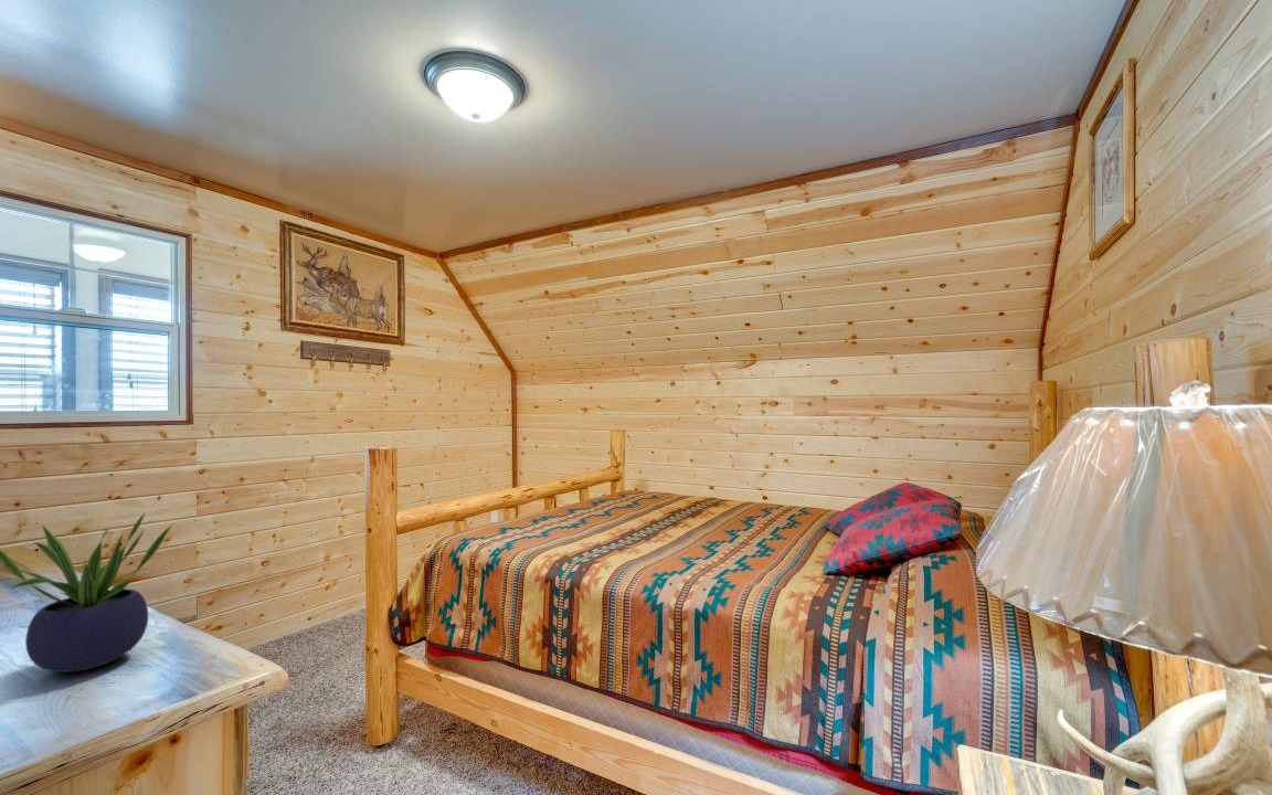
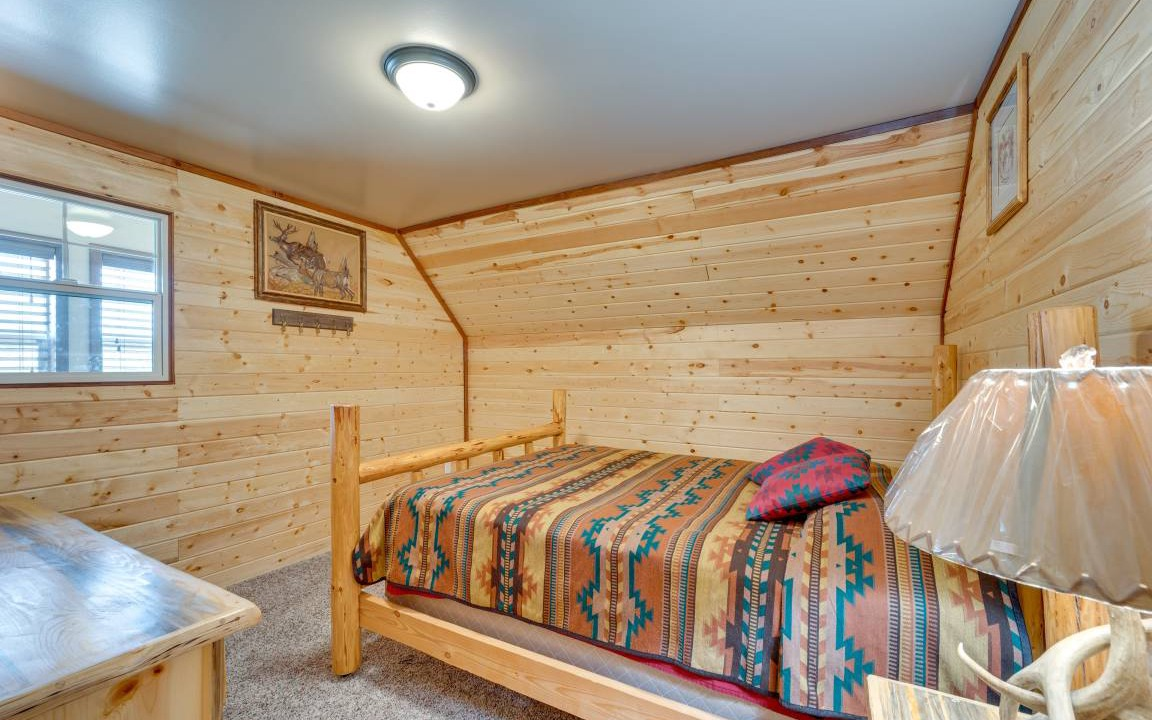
- potted plant [0,512,173,674]
